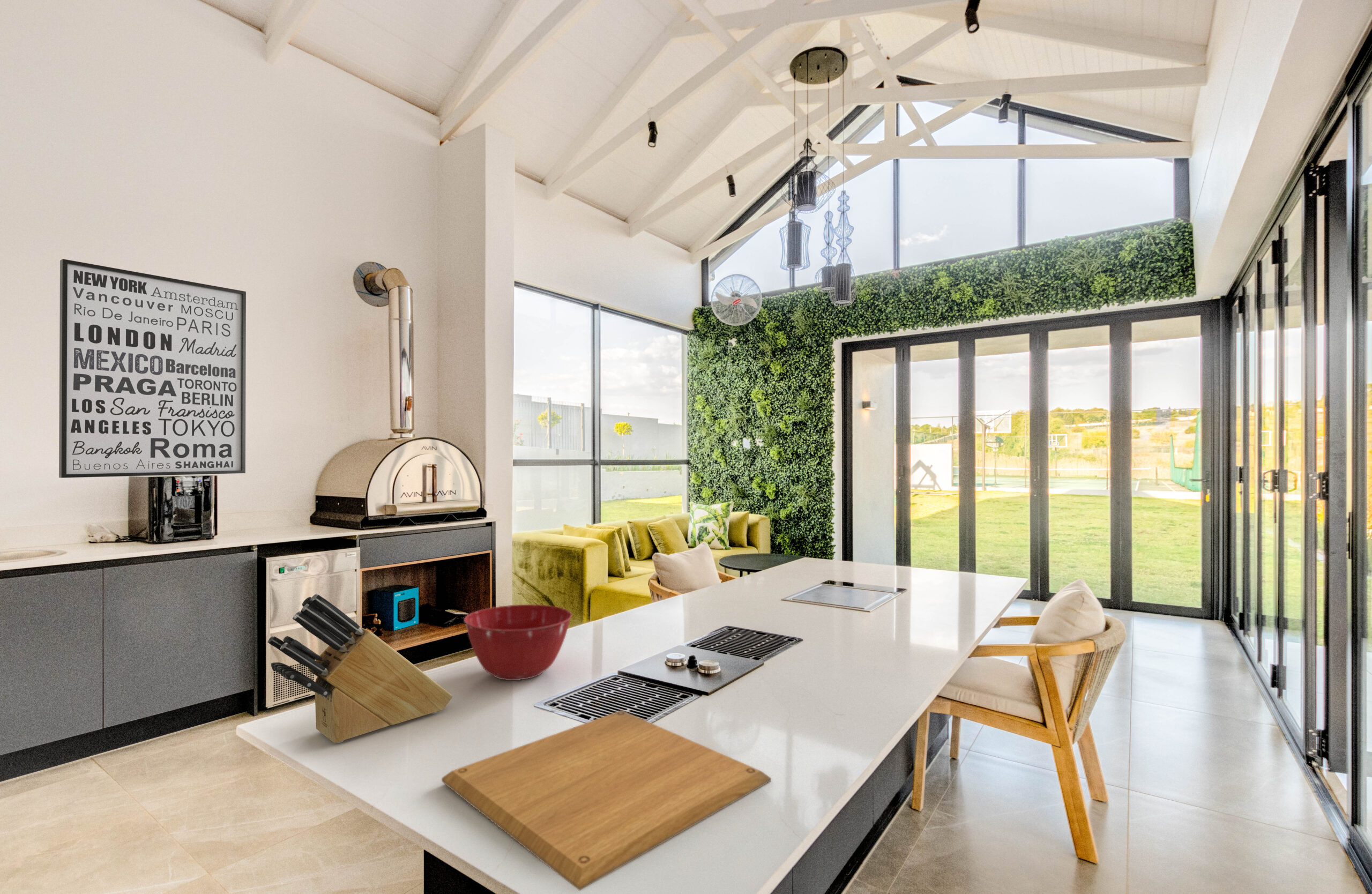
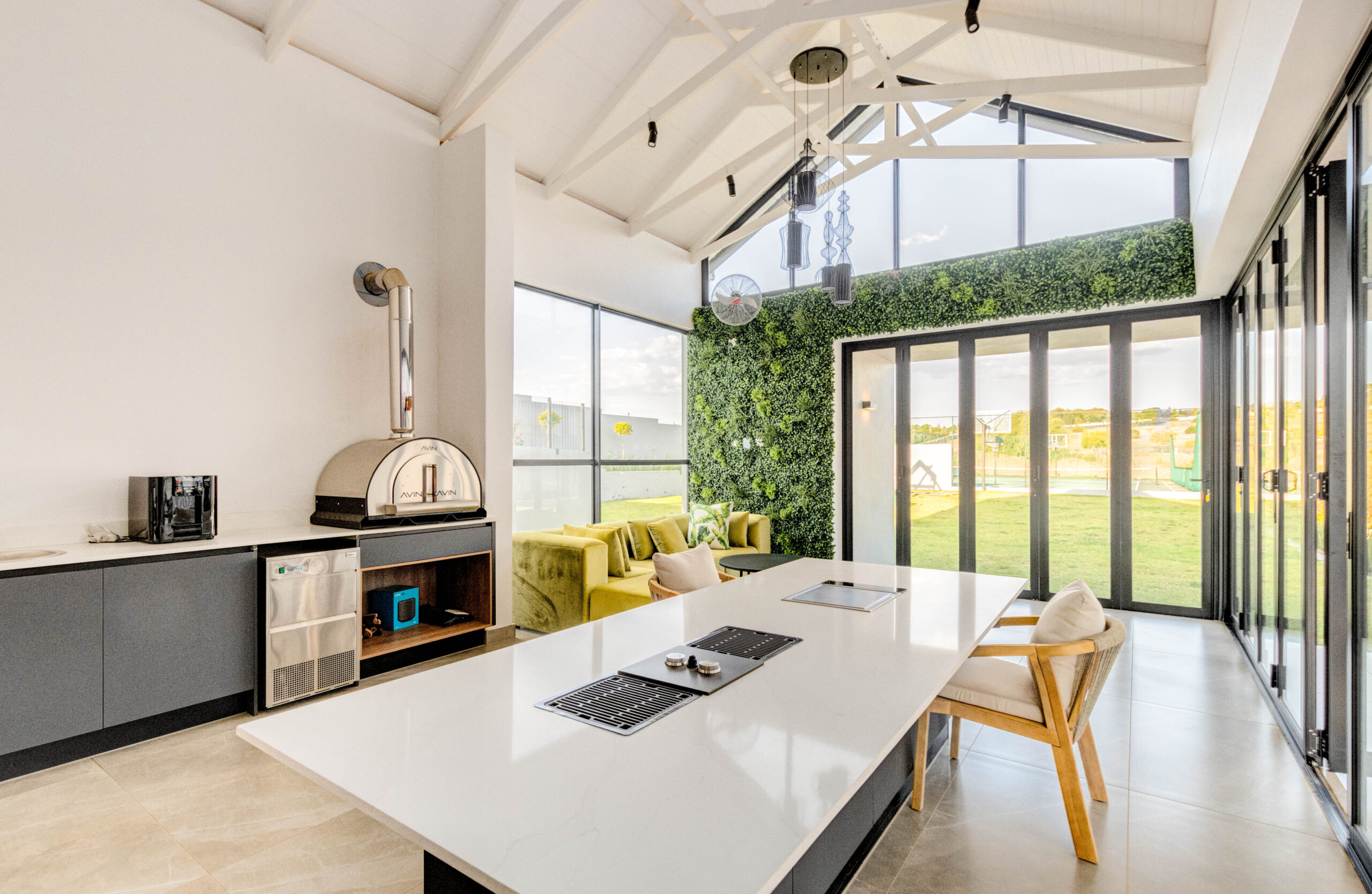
- knife block [267,593,453,743]
- mixing bowl [464,604,572,681]
- wall art [58,258,247,479]
- chopping board [441,710,772,891]
